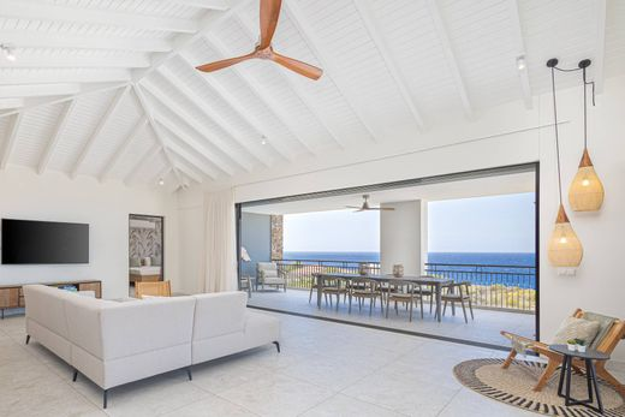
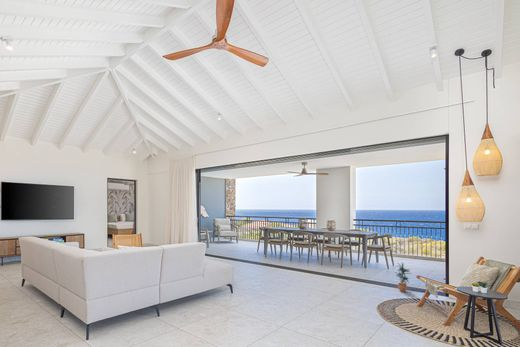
+ potted plant [394,263,412,293]
